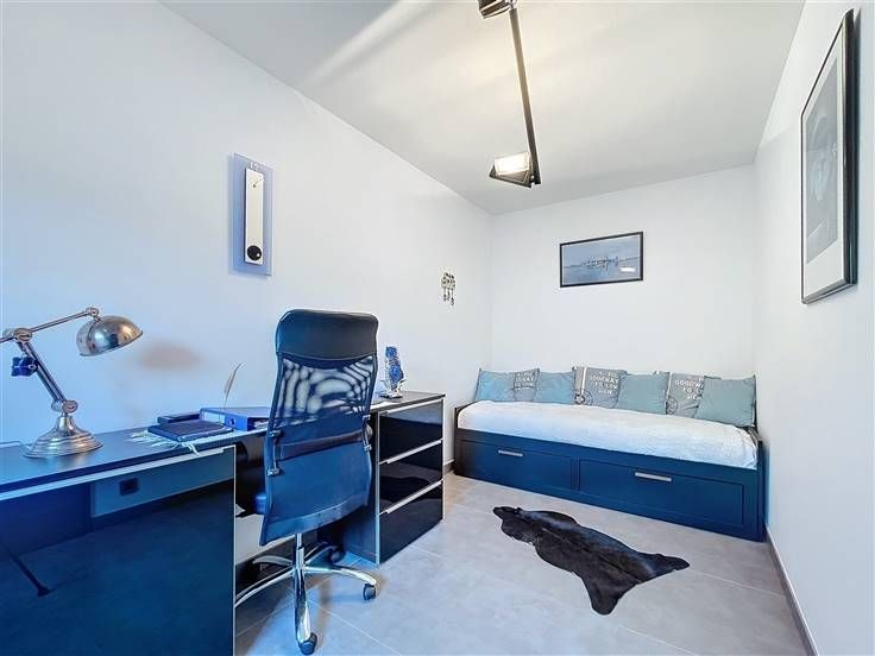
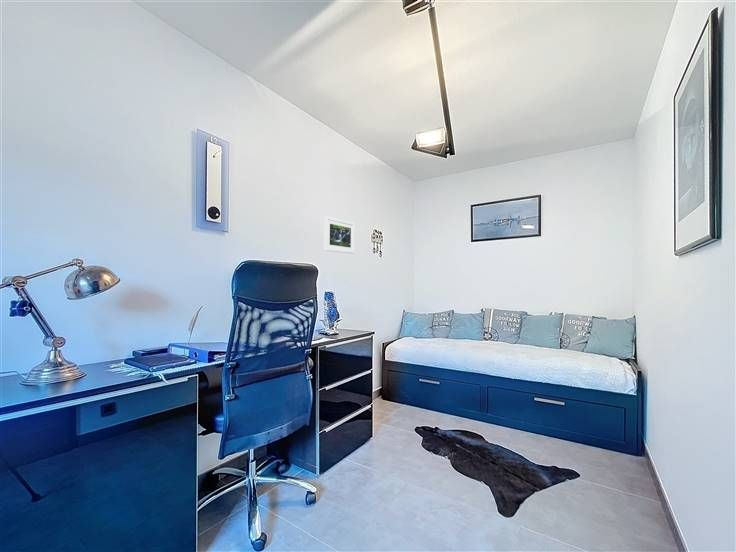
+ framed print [323,215,356,255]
